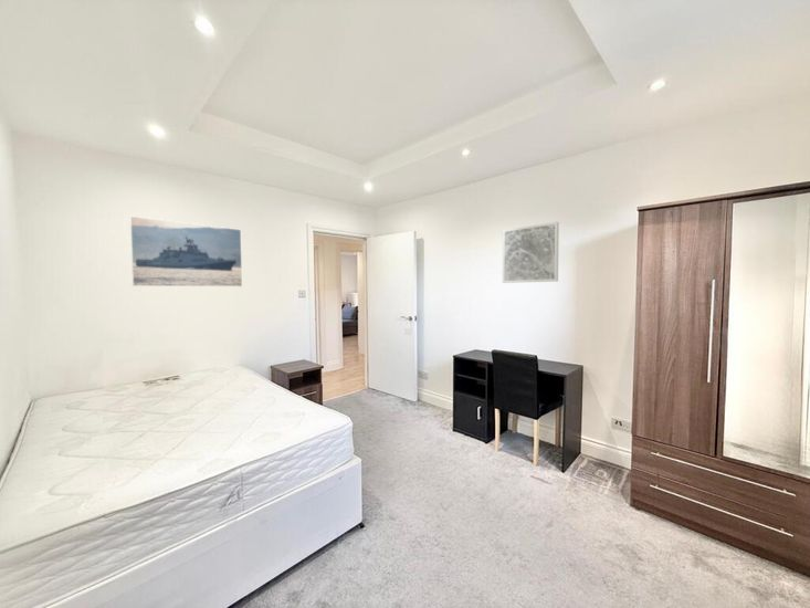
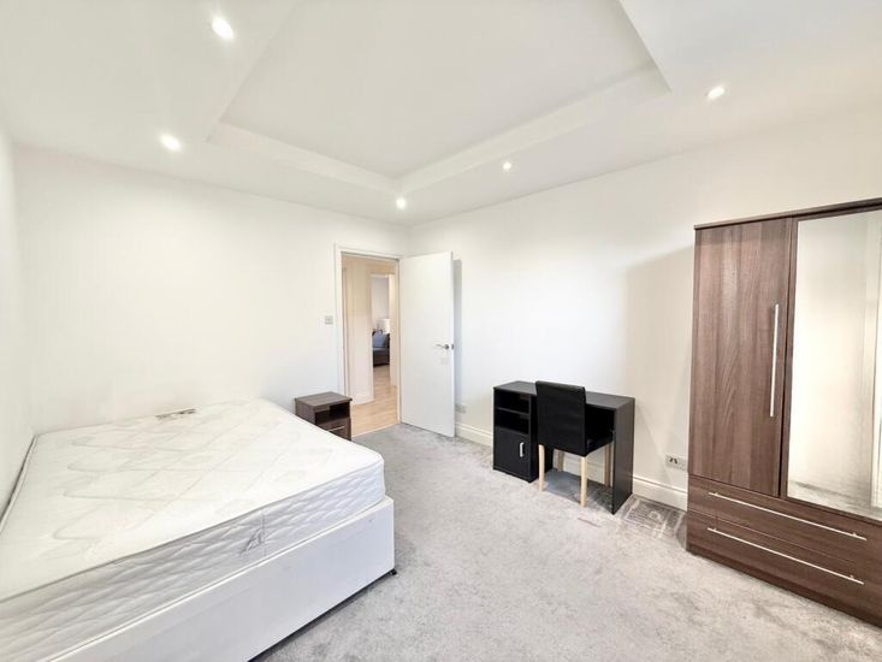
- wall art [502,221,560,284]
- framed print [128,216,243,287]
